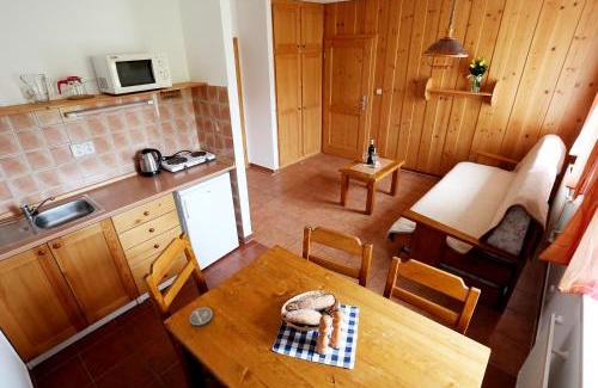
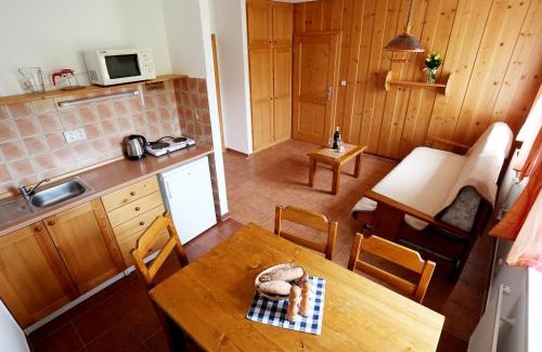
- coaster [188,307,214,328]
